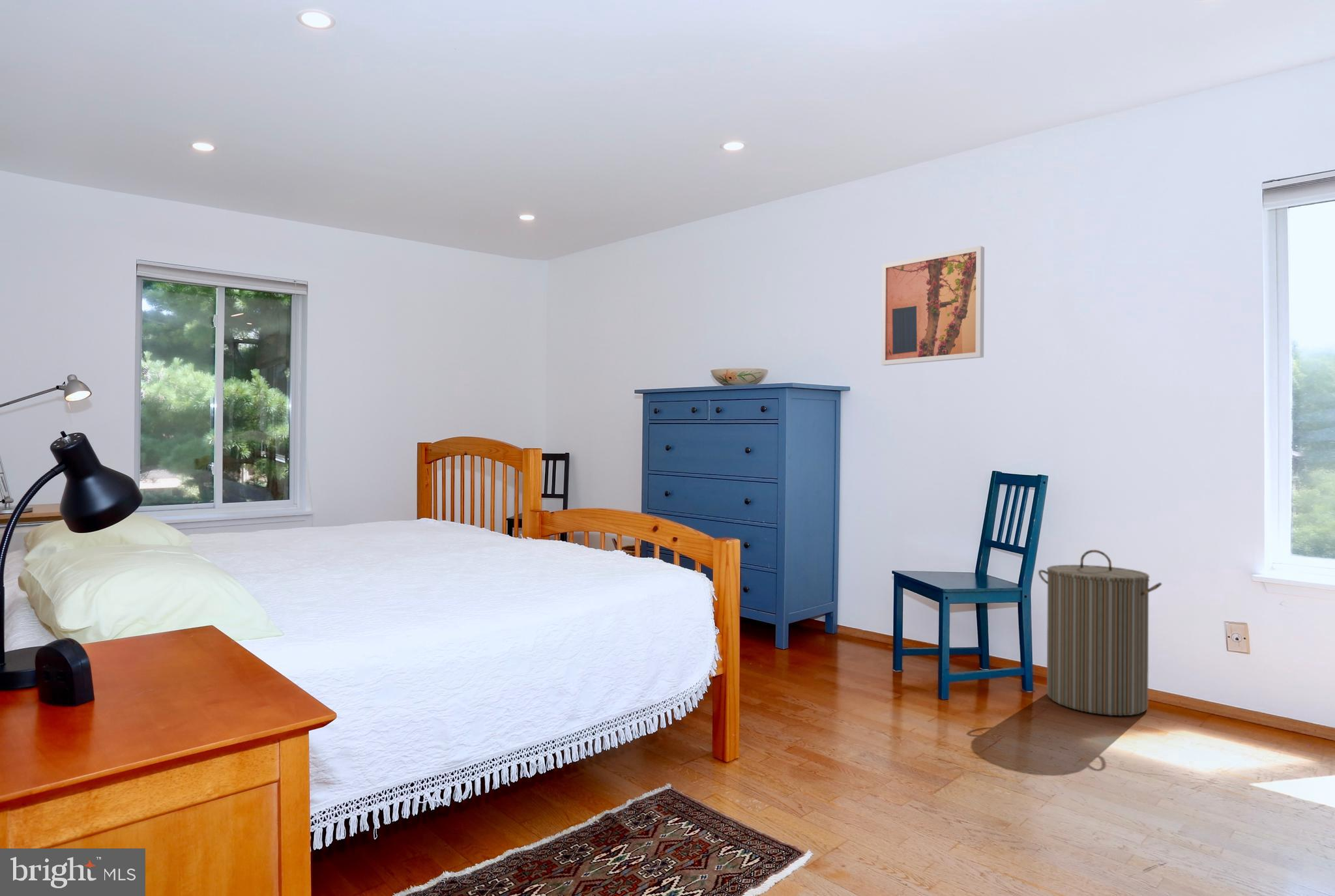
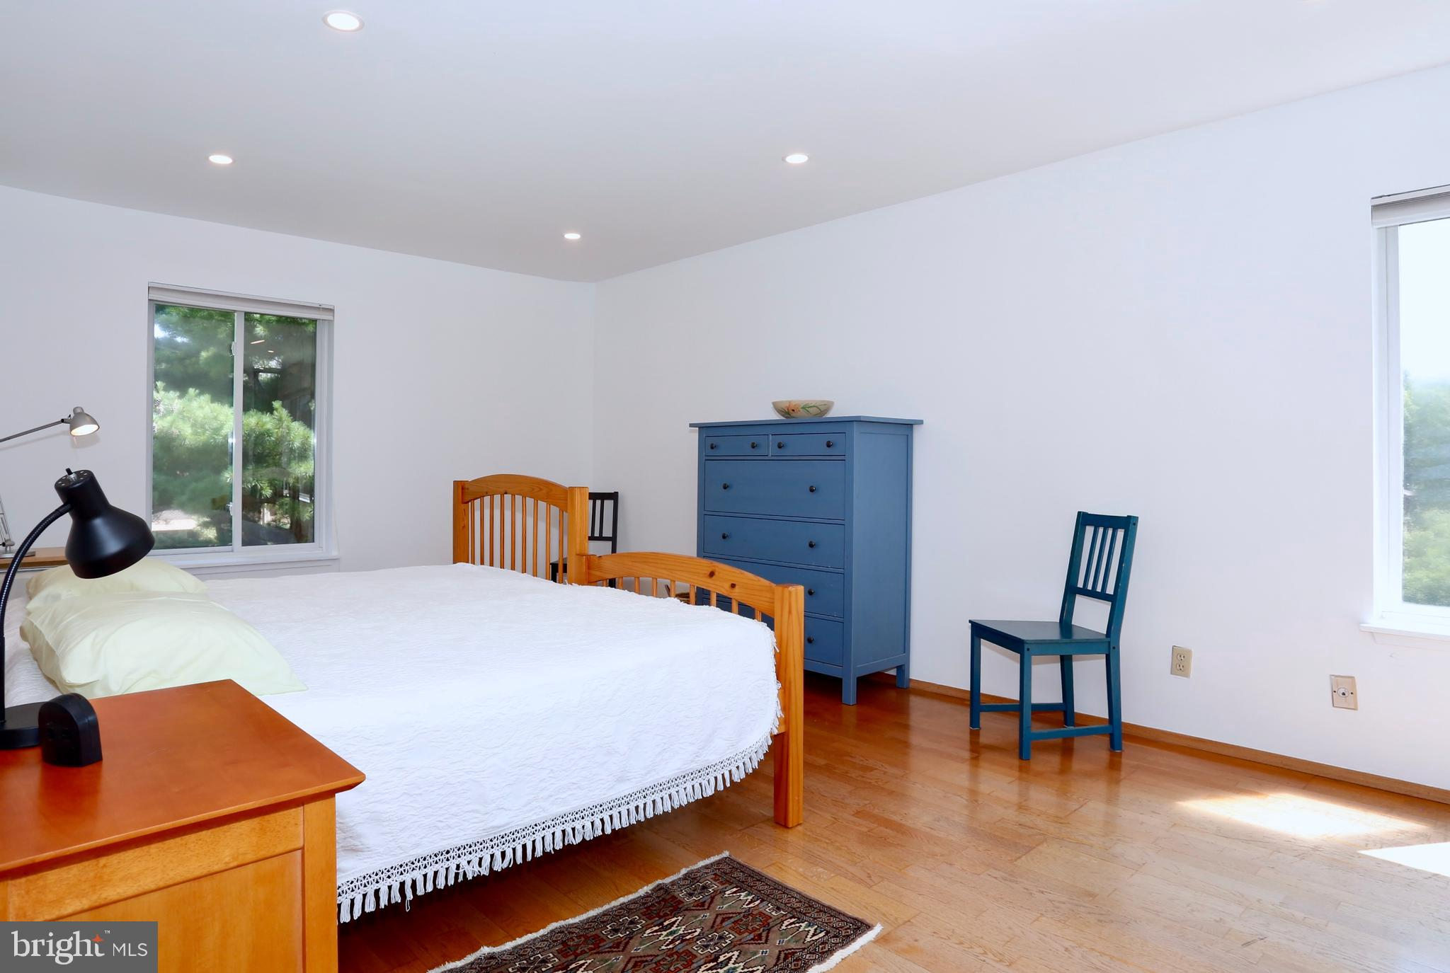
- wall art [881,245,985,366]
- laundry hamper [1038,549,1162,716]
